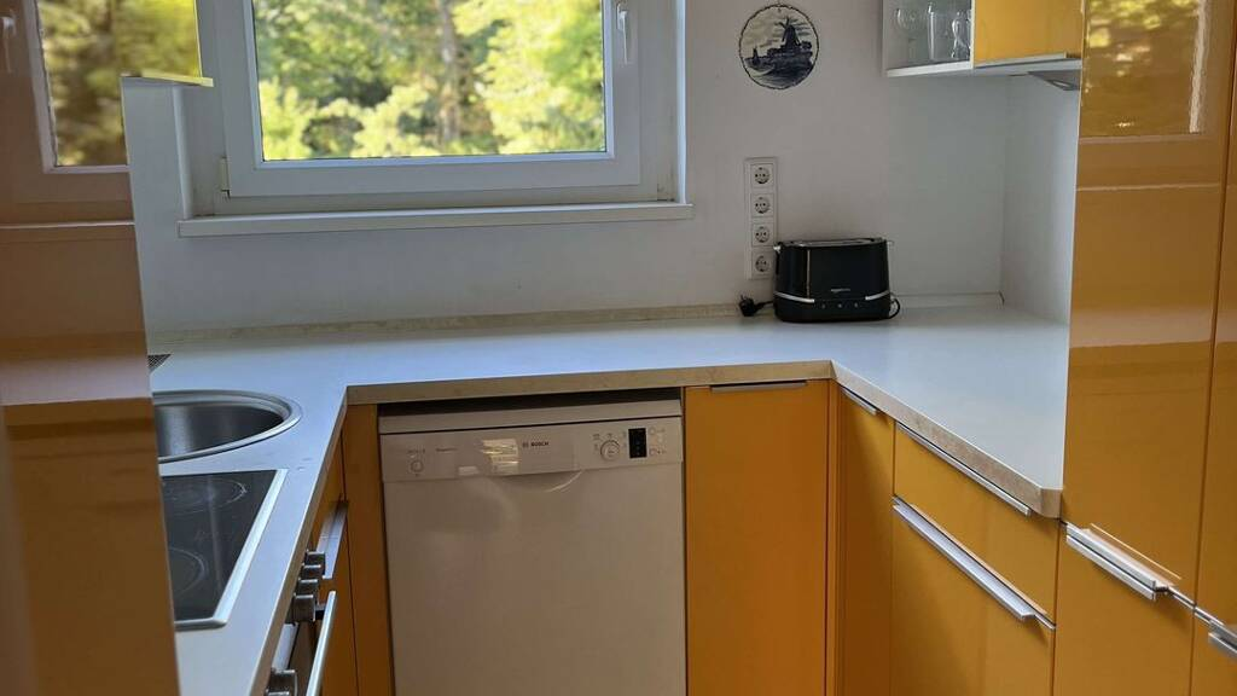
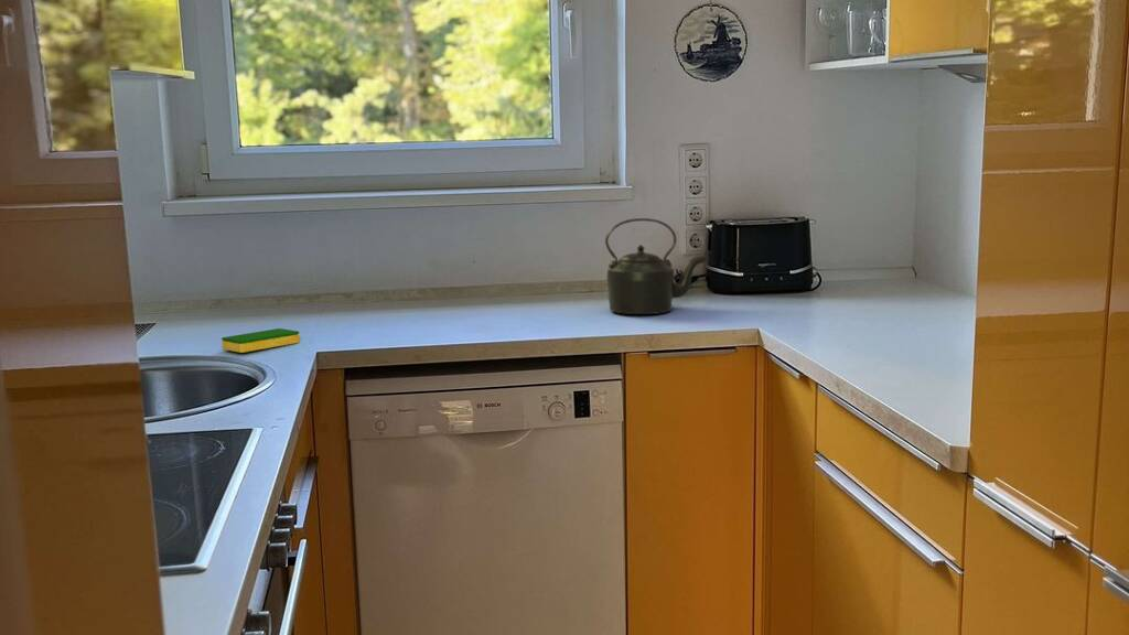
+ dish sponge [221,327,301,354]
+ kettle [604,217,709,315]
